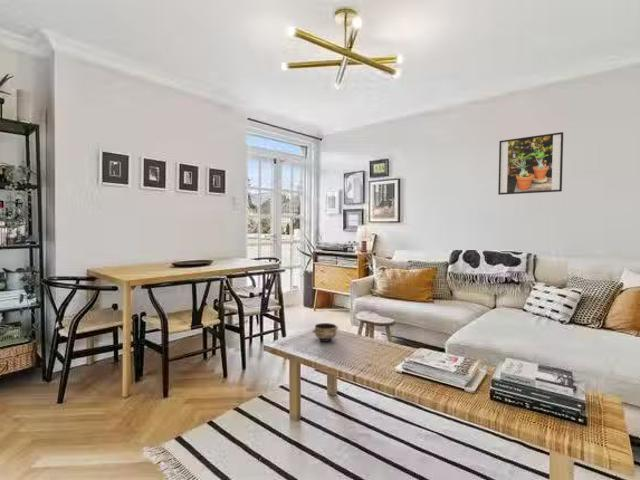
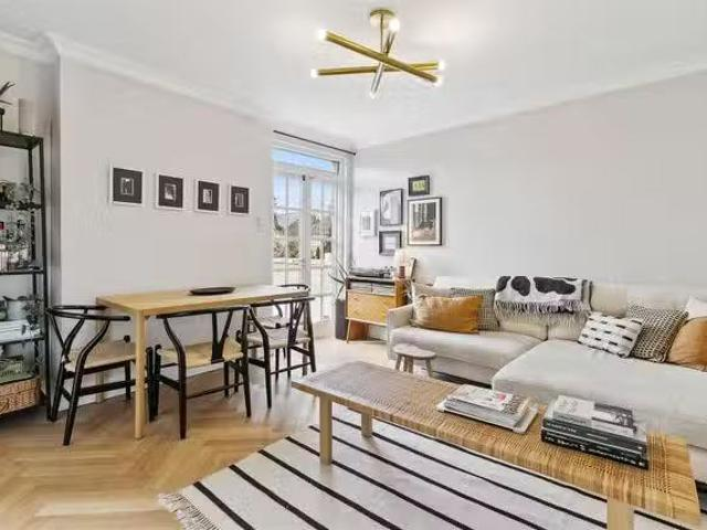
- ceramic bowl [311,322,339,343]
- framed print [497,131,564,196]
